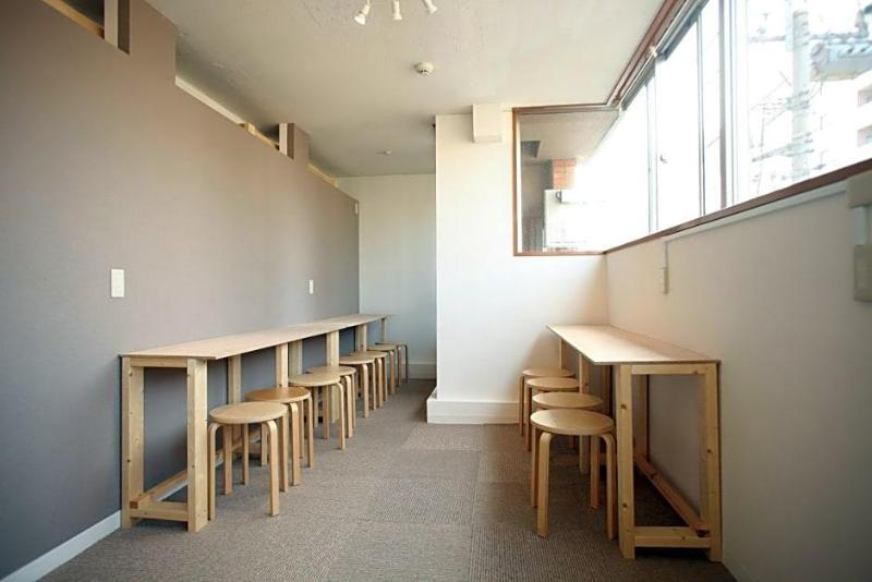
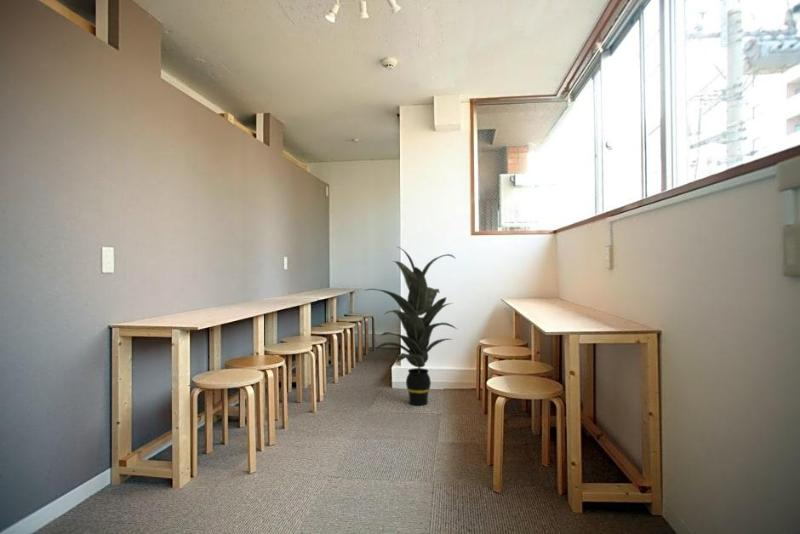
+ indoor plant [363,246,458,406]
